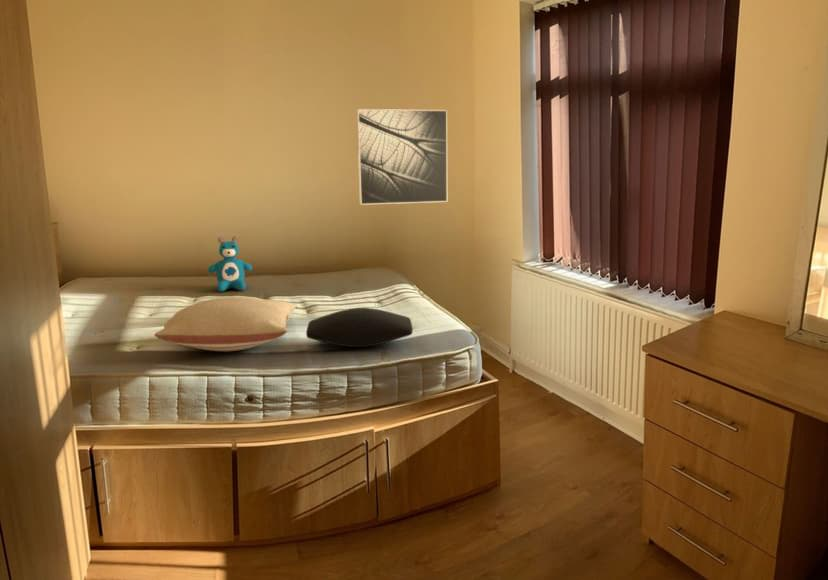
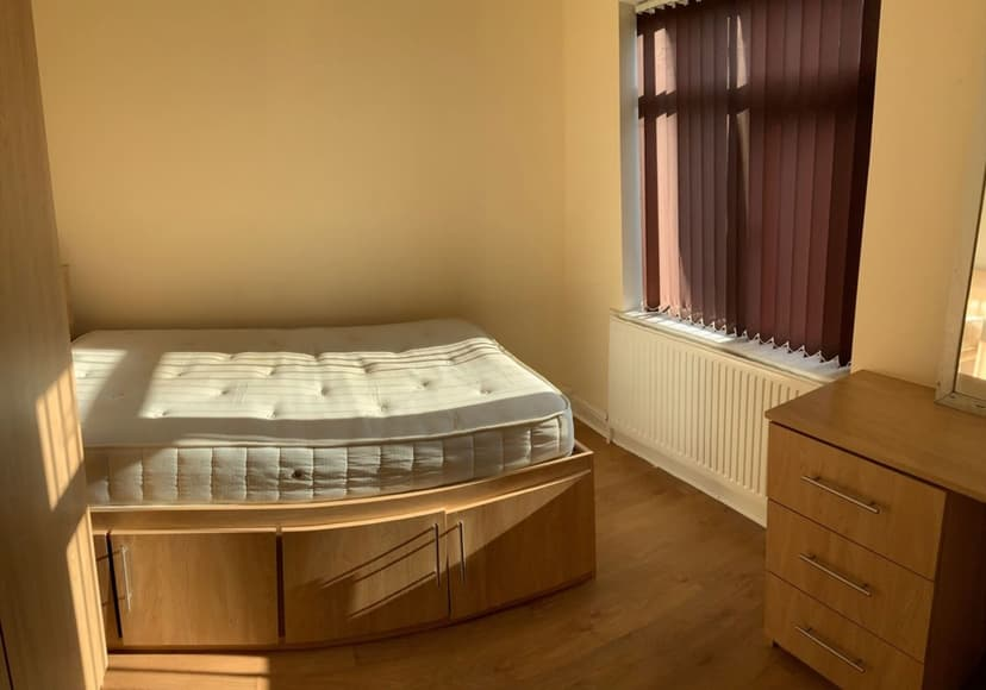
- pillow [153,296,299,352]
- cushion [305,307,414,348]
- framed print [356,108,448,206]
- teddy bear [207,235,253,292]
